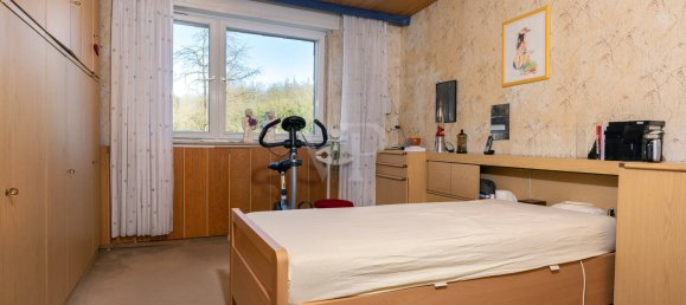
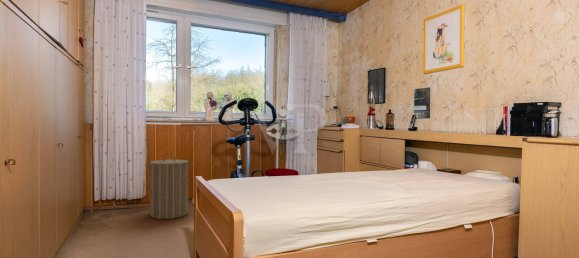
+ laundry hamper [144,152,194,220]
